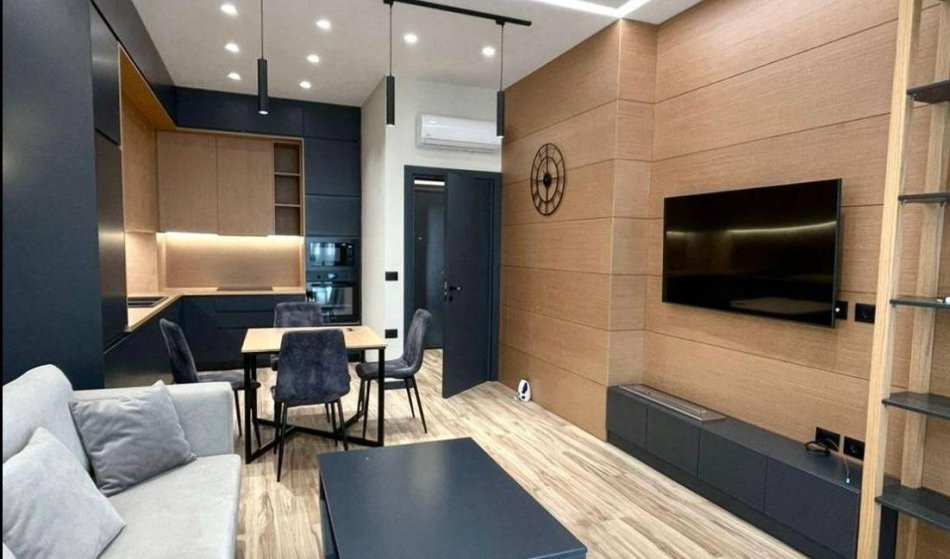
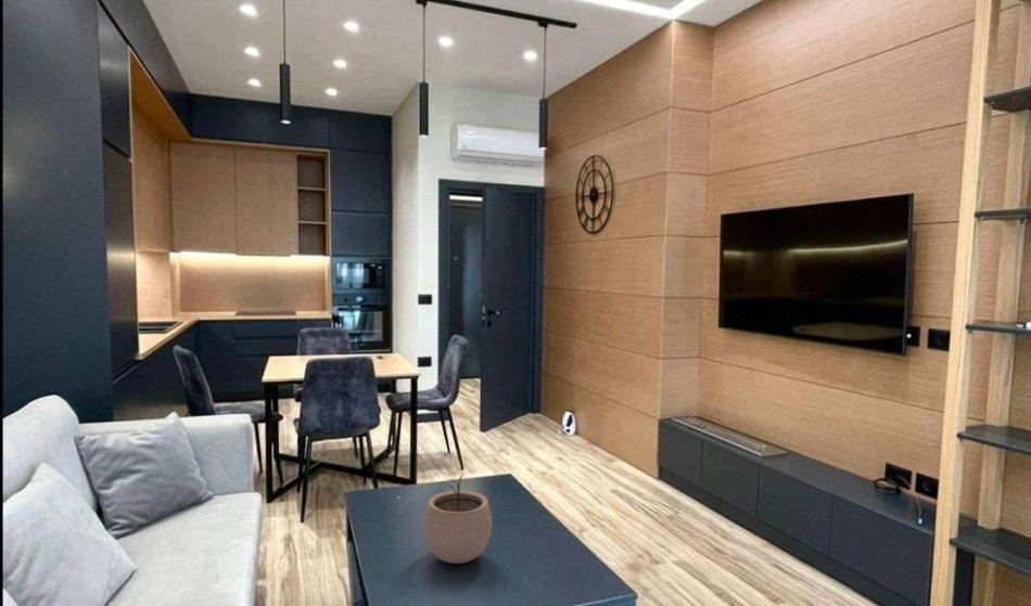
+ plant pot [422,473,493,565]
